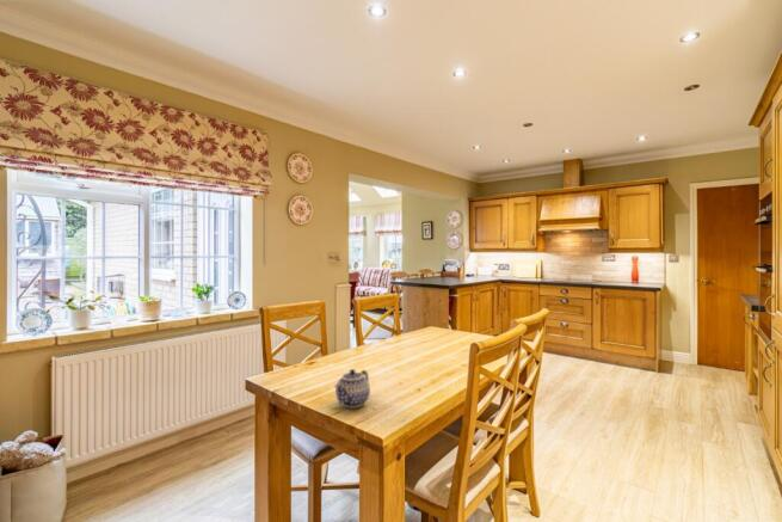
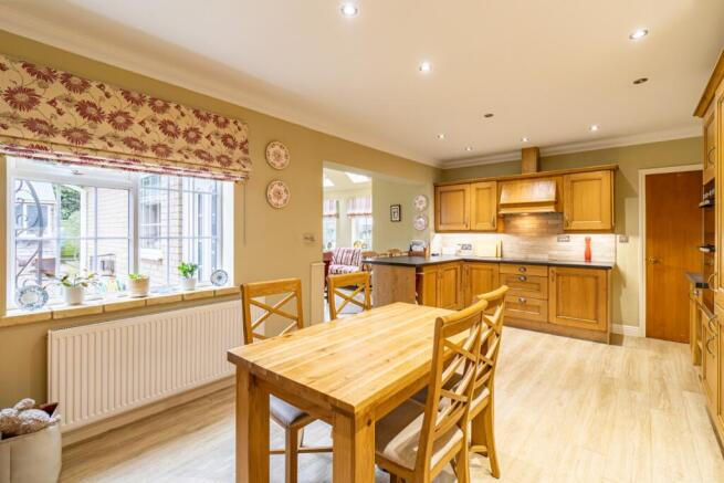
- teapot [334,368,371,409]
